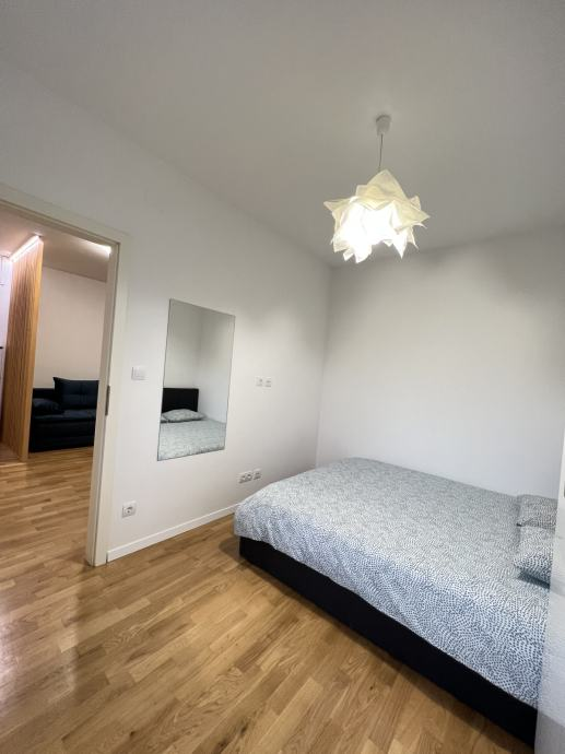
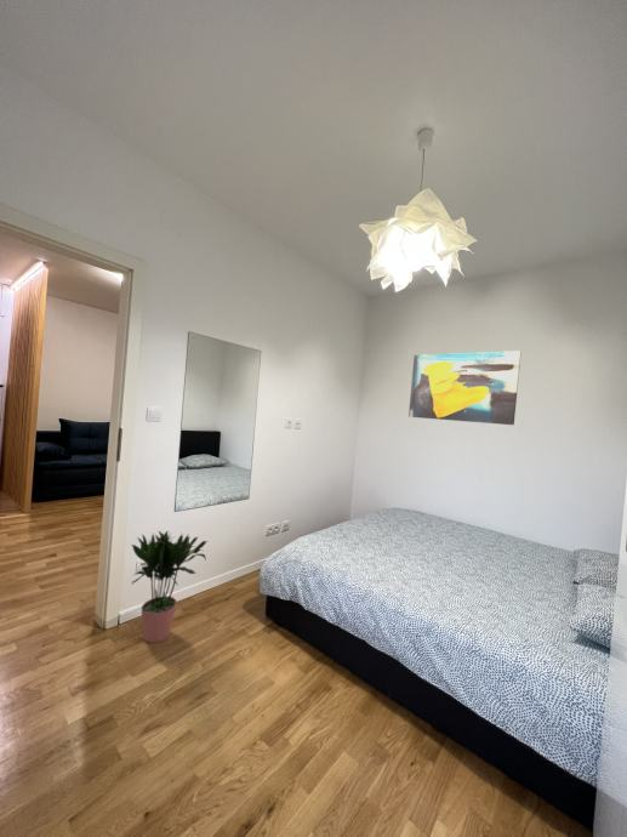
+ wall art [407,349,523,426]
+ potted plant [131,530,209,644]
